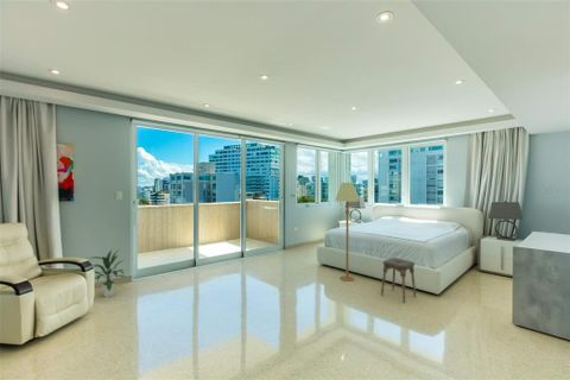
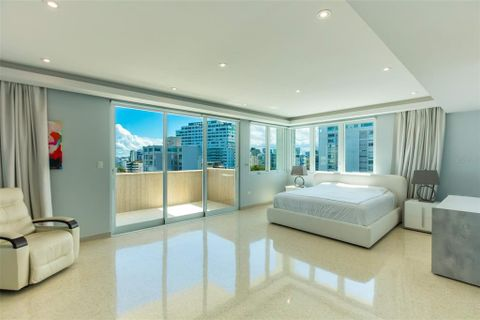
- stool [380,256,417,304]
- indoor plant [88,248,127,298]
- floor lamp [334,182,361,283]
